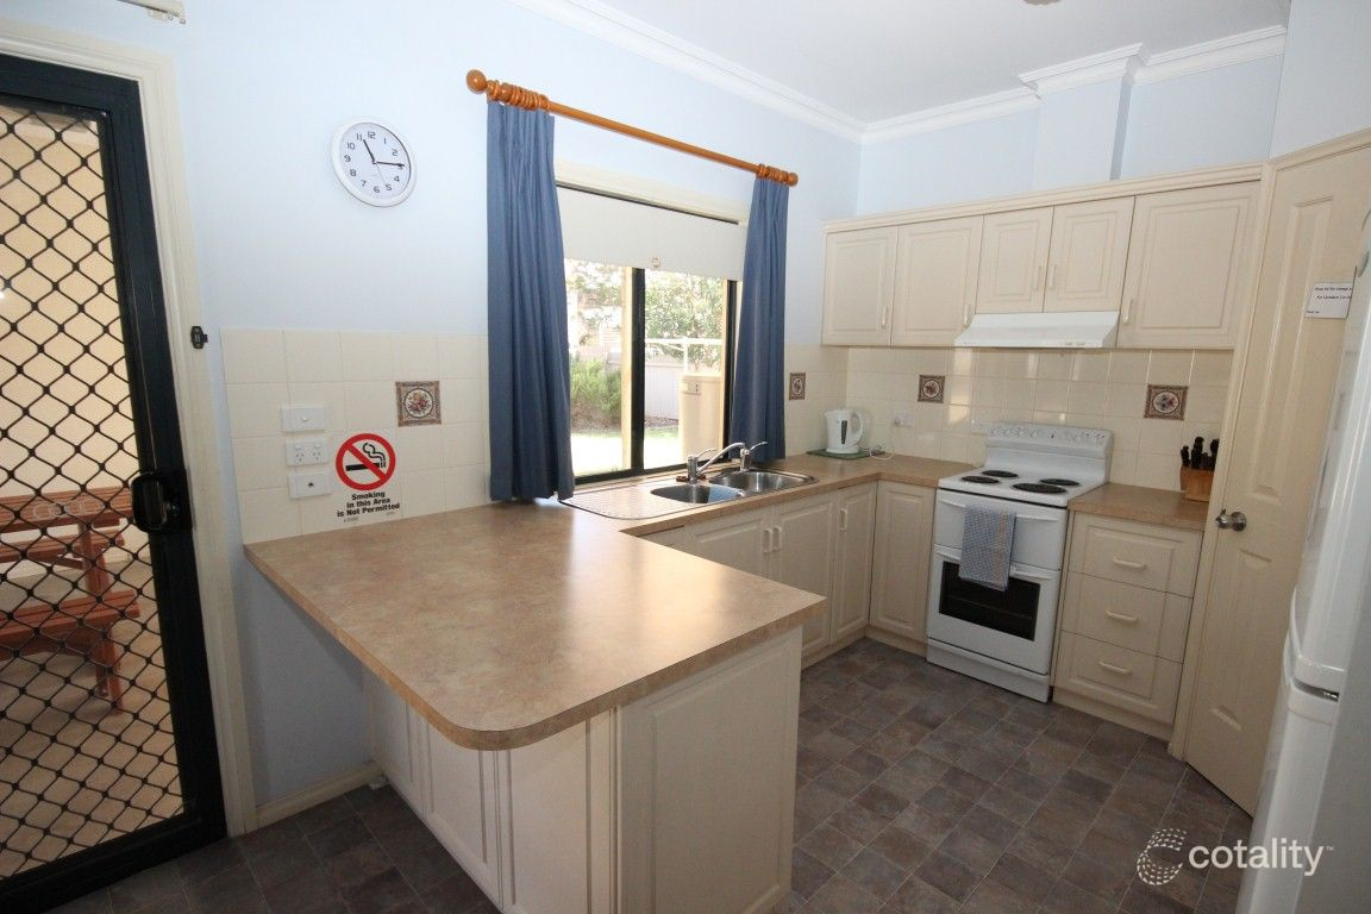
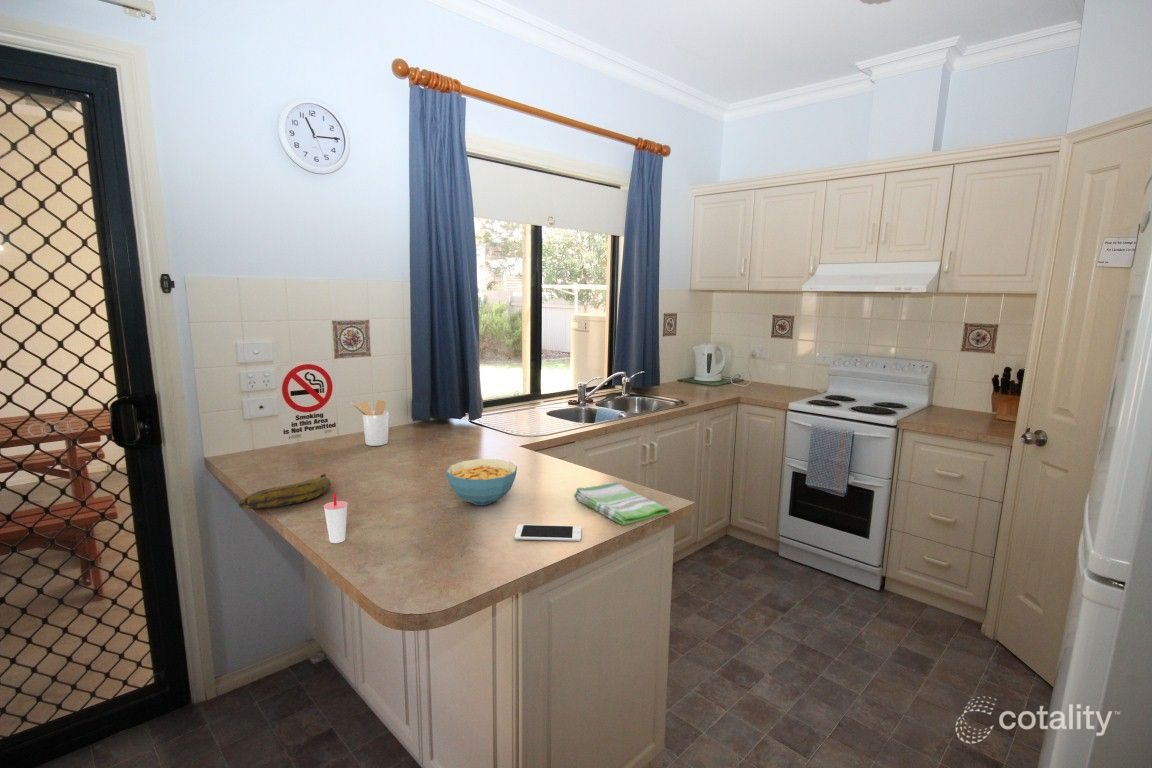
+ utensil holder [350,399,390,447]
+ cup [323,492,349,544]
+ banana [238,473,331,510]
+ cell phone [513,524,582,542]
+ dish towel [573,481,671,526]
+ cereal bowl [445,458,518,506]
